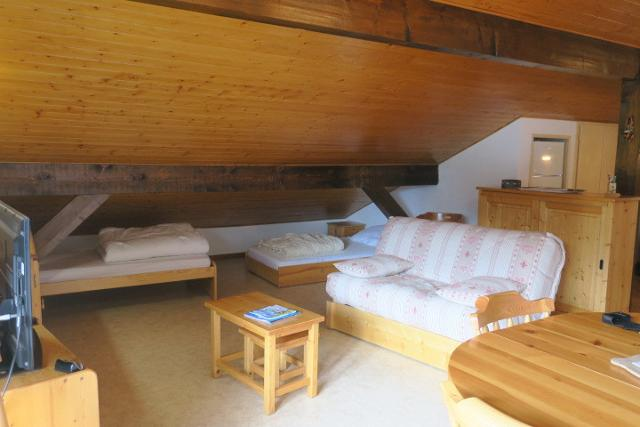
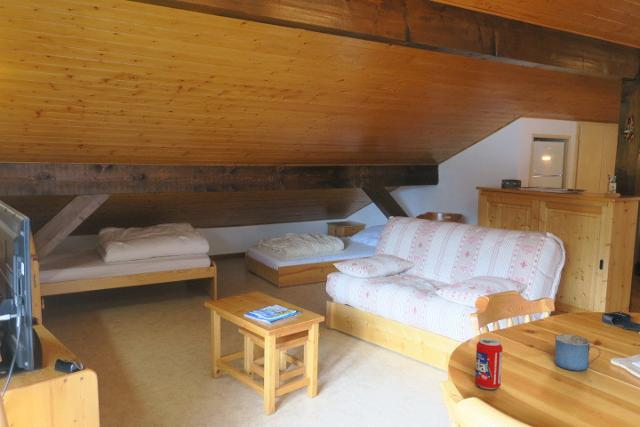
+ mug [553,333,602,372]
+ beverage can [474,337,504,390]
